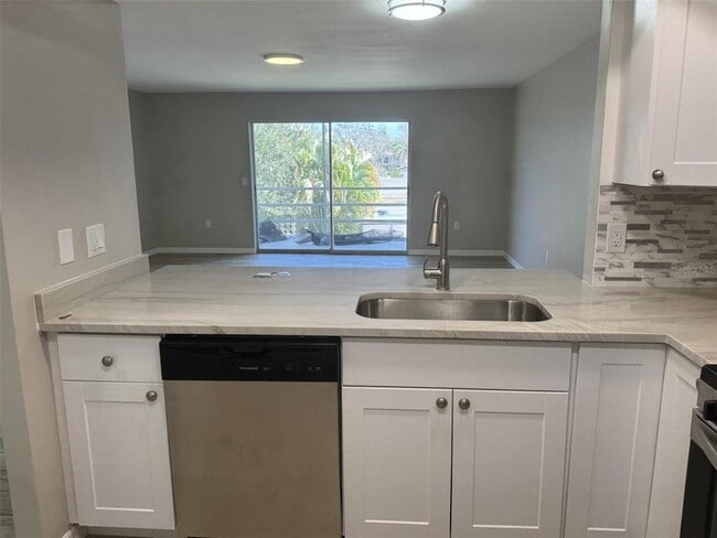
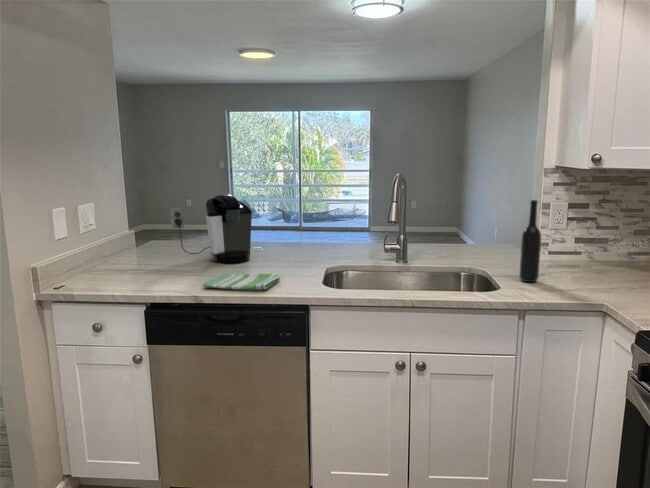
+ bottle [518,199,542,283]
+ dish towel [202,271,281,291]
+ coffee maker [169,193,253,264]
